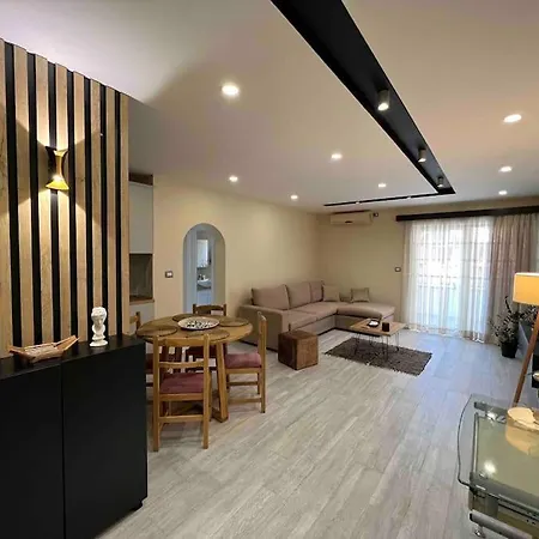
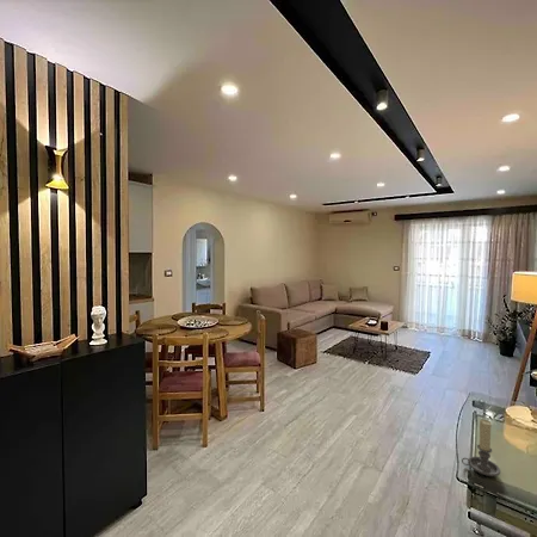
+ candle holder [461,419,501,477]
